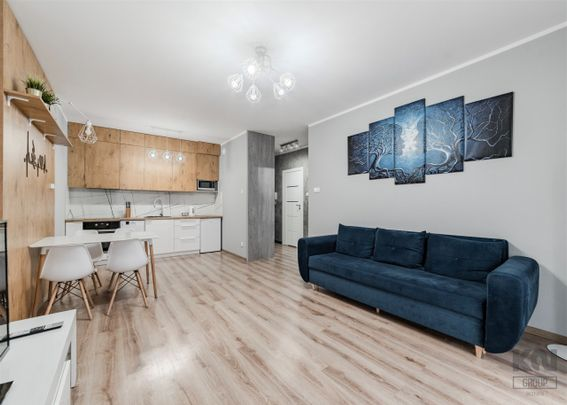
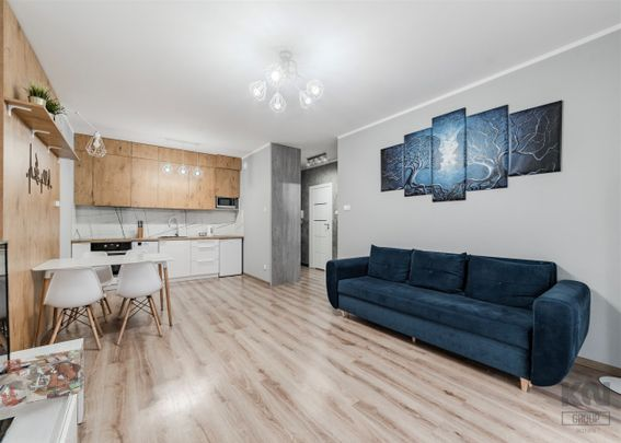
+ book [0,348,85,408]
